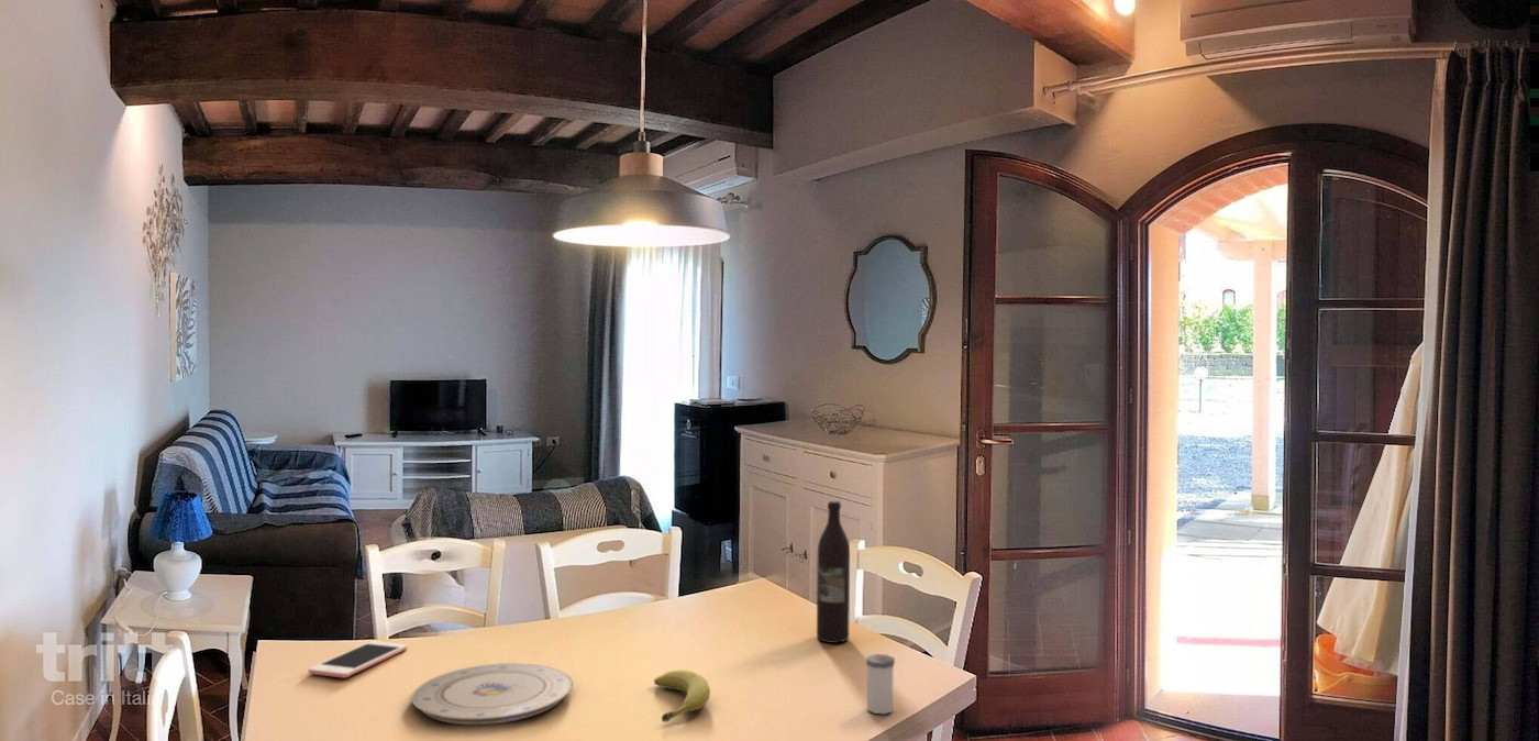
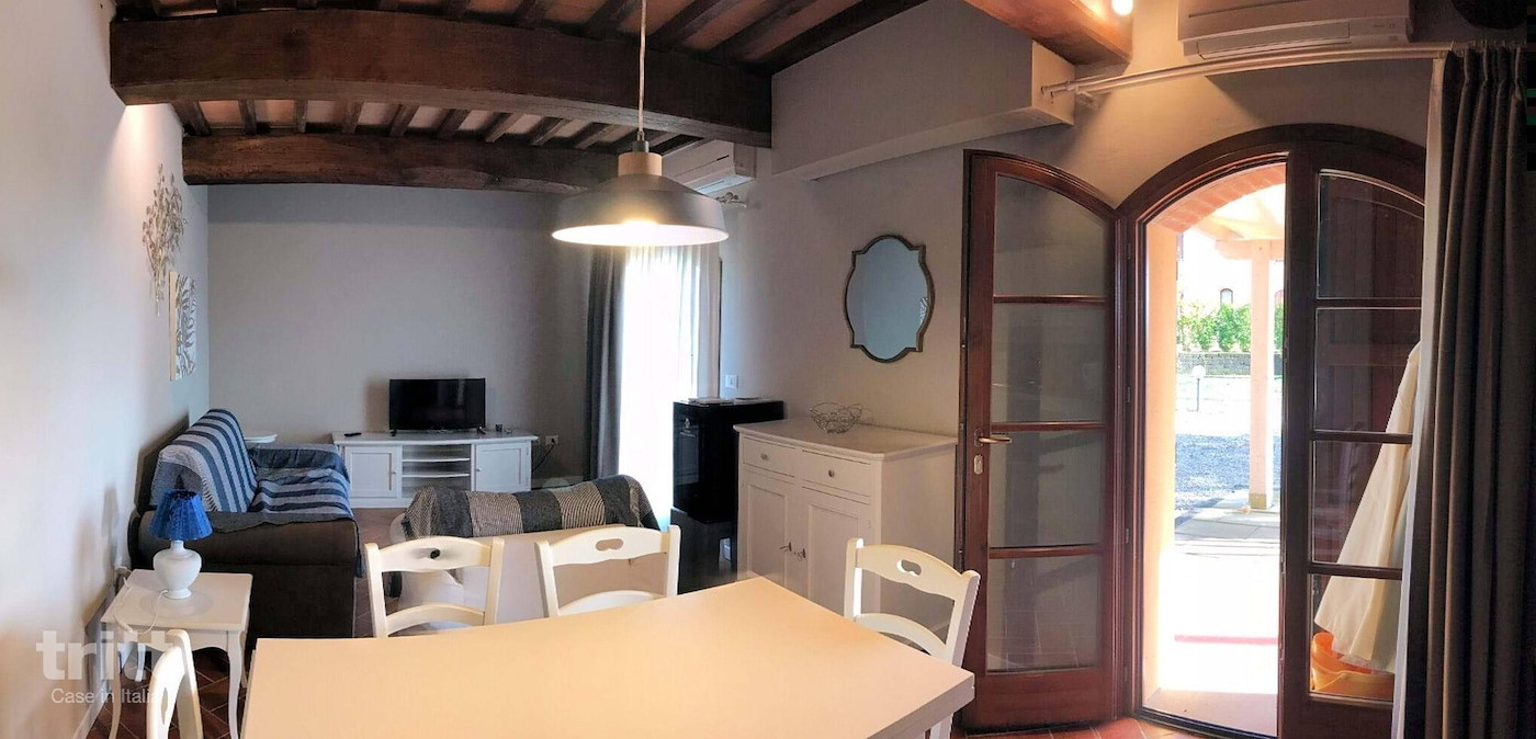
- salt shaker [865,653,896,715]
- plate [411,662,574,726]
- cell phone [308,640,409,678]
- wine bottle [816,499,851,644]
- fruit [653,670,711,723]
